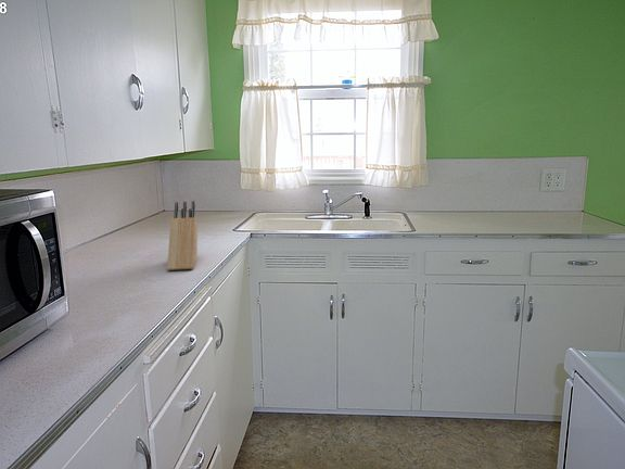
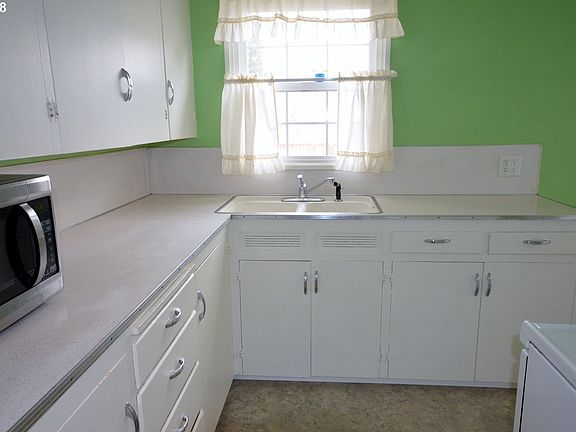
- knife block [166,200,199,271]
